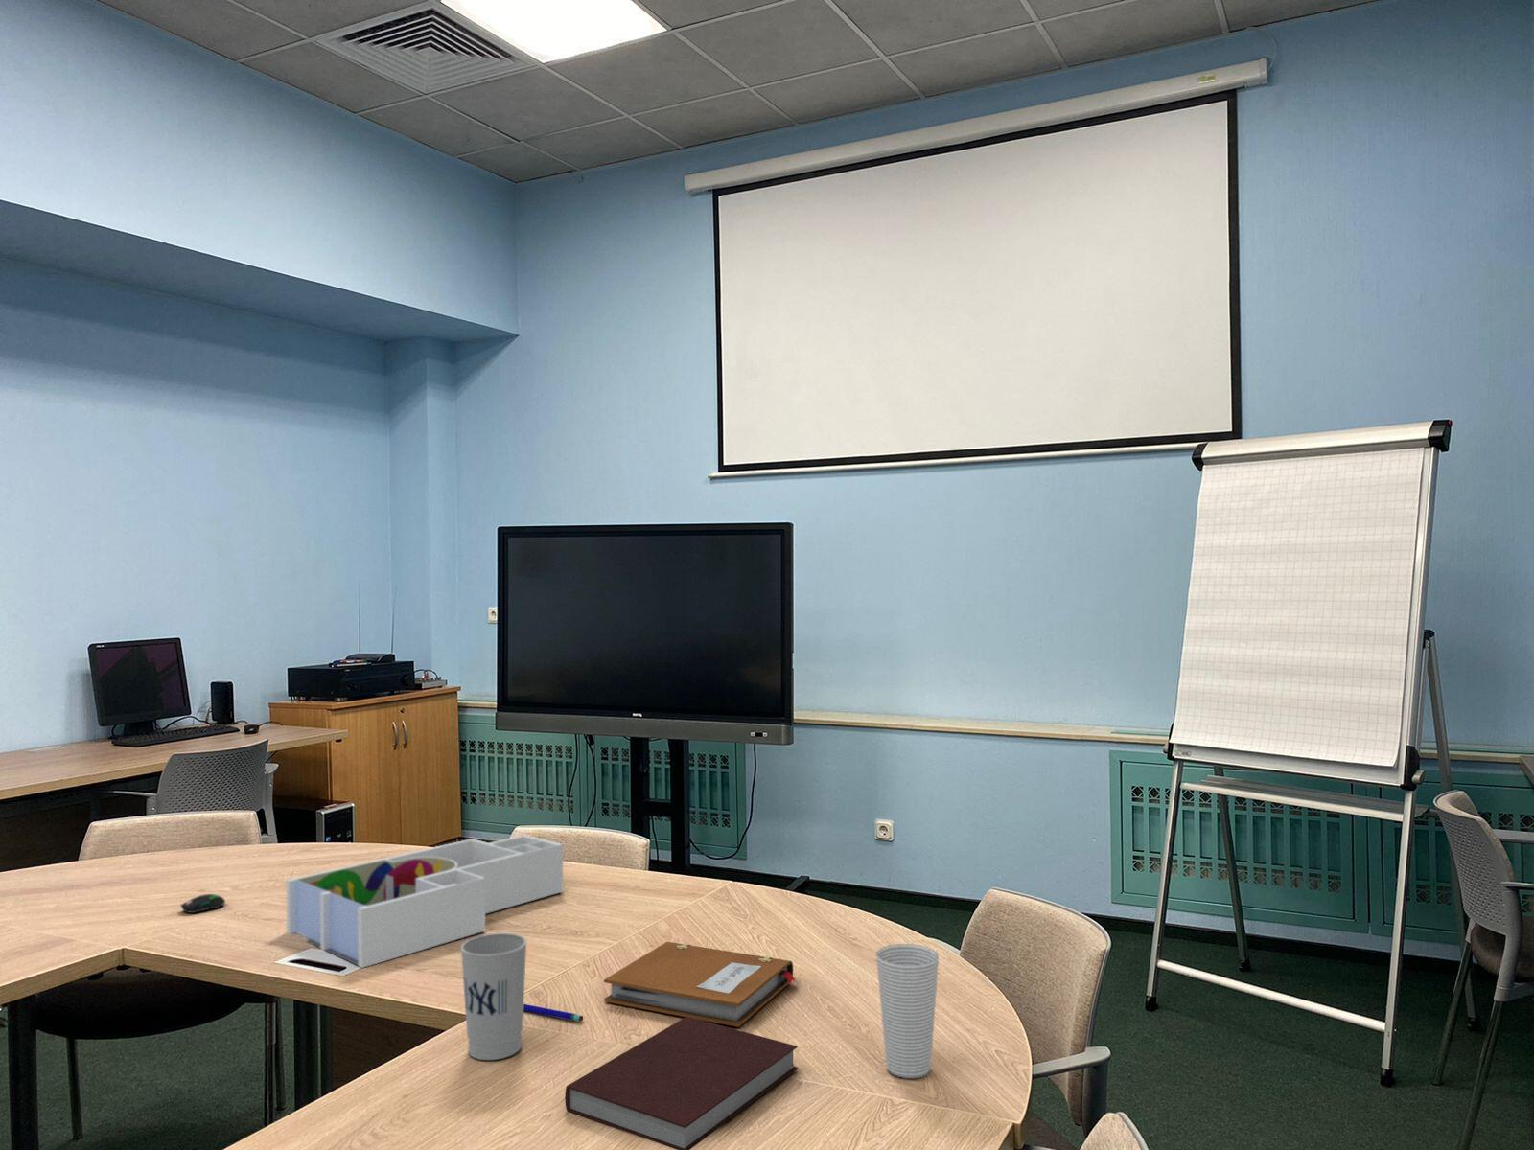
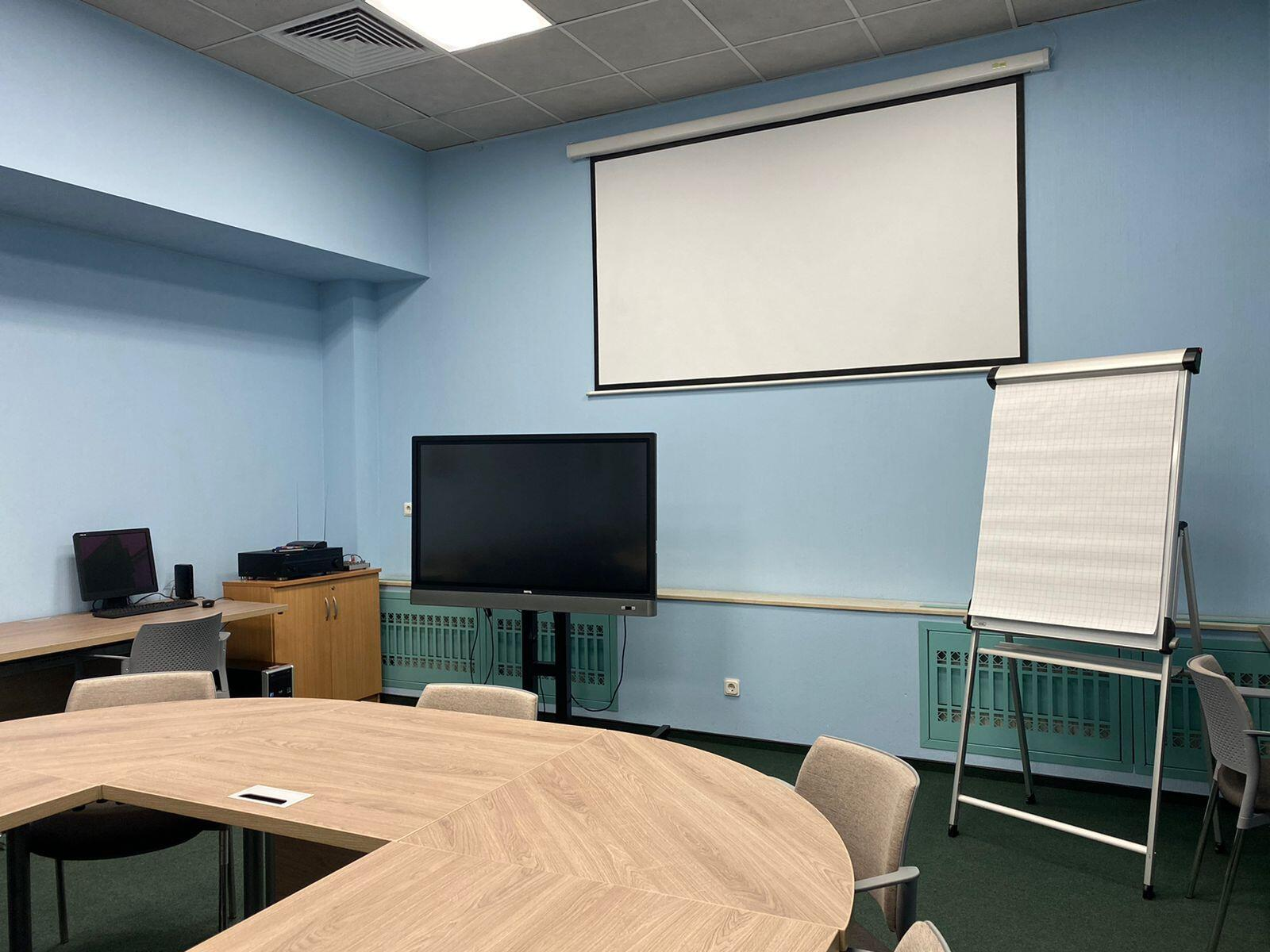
- pen [523,1004,583,1022]
- notebook [564,1017,798,1150]
- desk organizer [286,834,564,969]
- mouse [179,893,226,914]
- cup [459,933,528,1061]
- notebook [603,941,796,1028]
- cup [876,943,940,1079]
